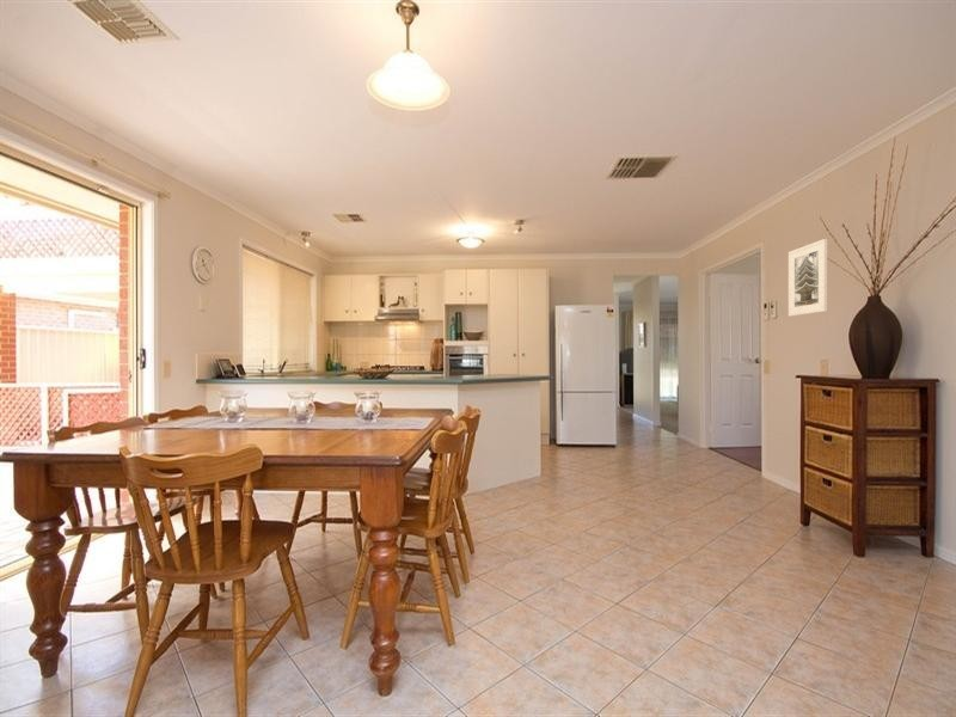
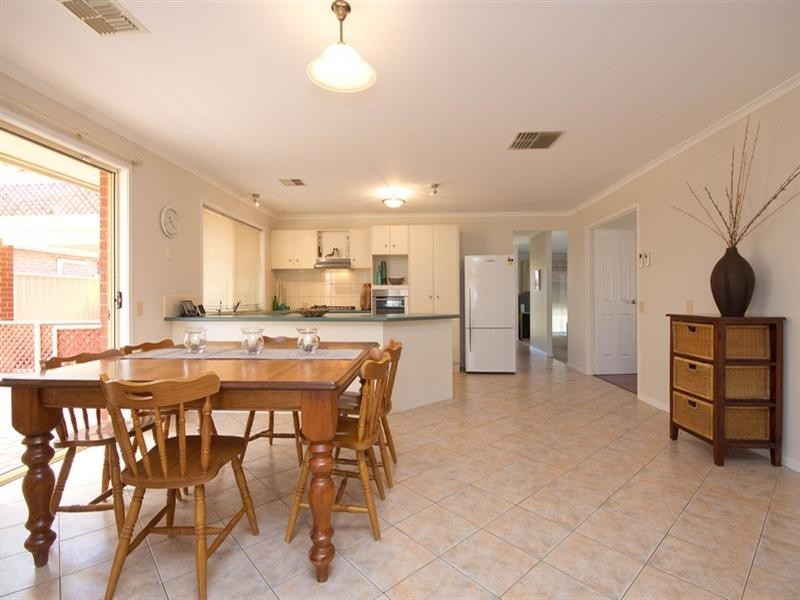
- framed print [788,238,828,318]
